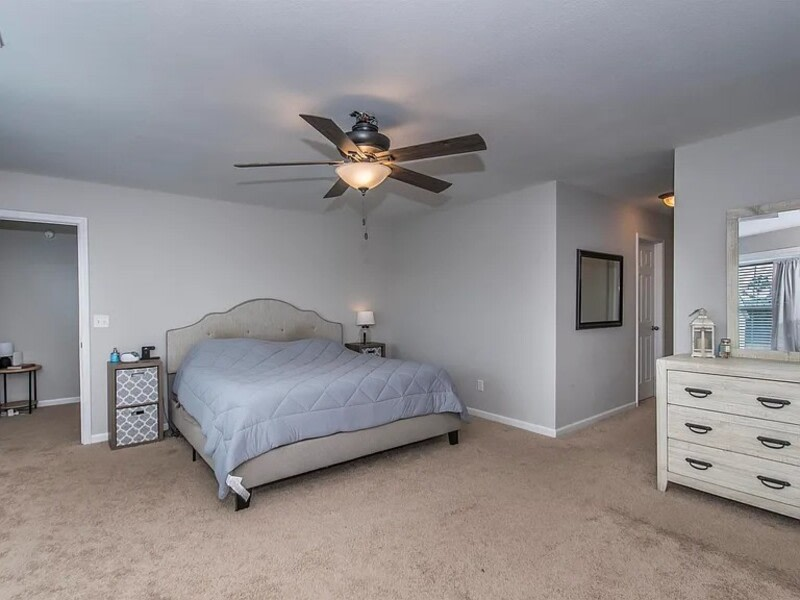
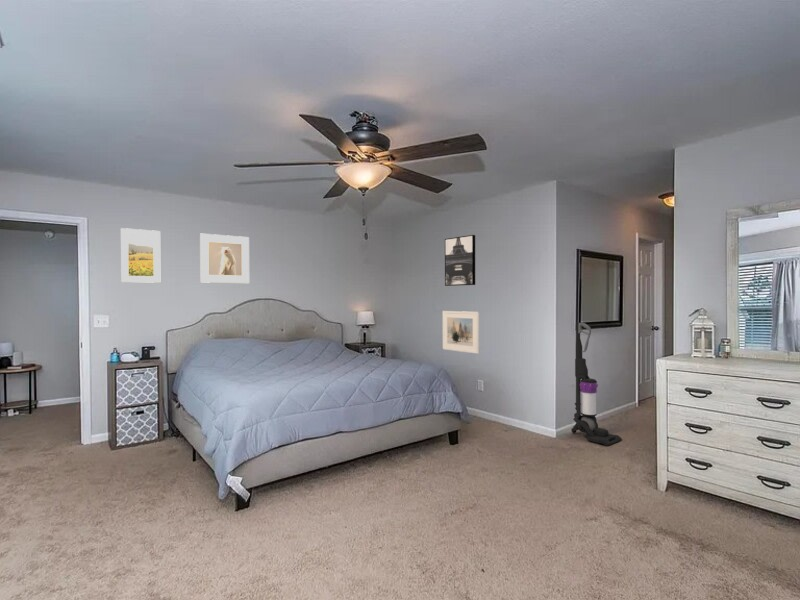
+ wall art [444,234,476,287]
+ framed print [199,233,250,284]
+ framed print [442,310,480,355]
+ vacuum cleaner [570,322,623,447]
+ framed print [120,227,161,284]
